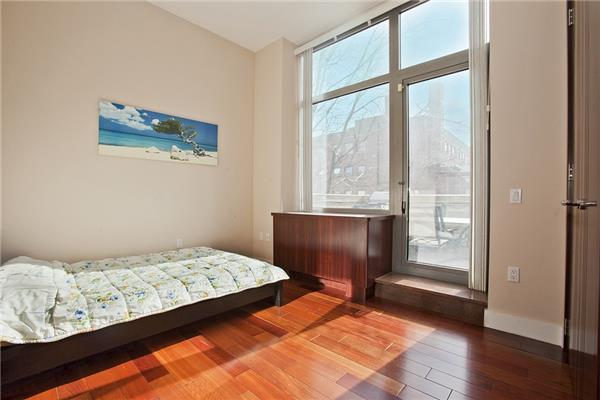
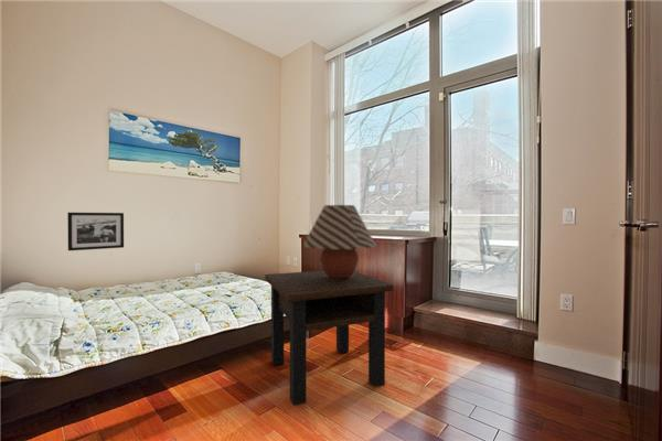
+ side table [264,269,394,407]
+ picture frame [66,212,125,251]
+ table lamp [302,204,377,280]
